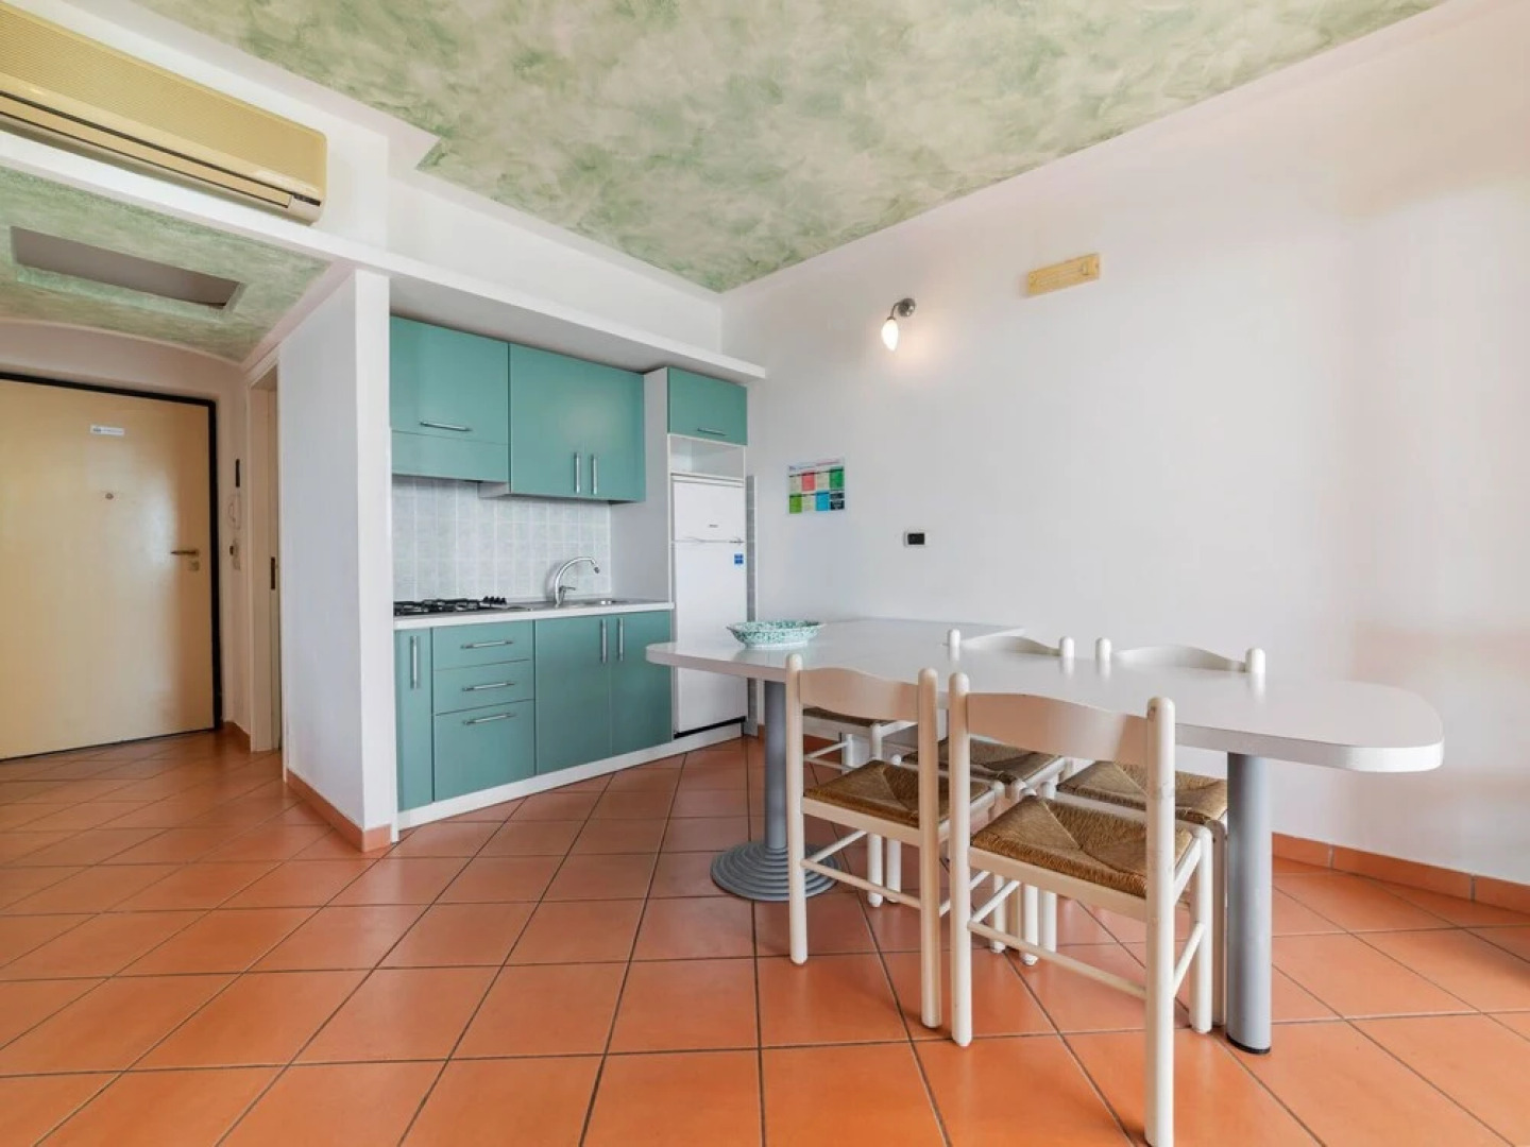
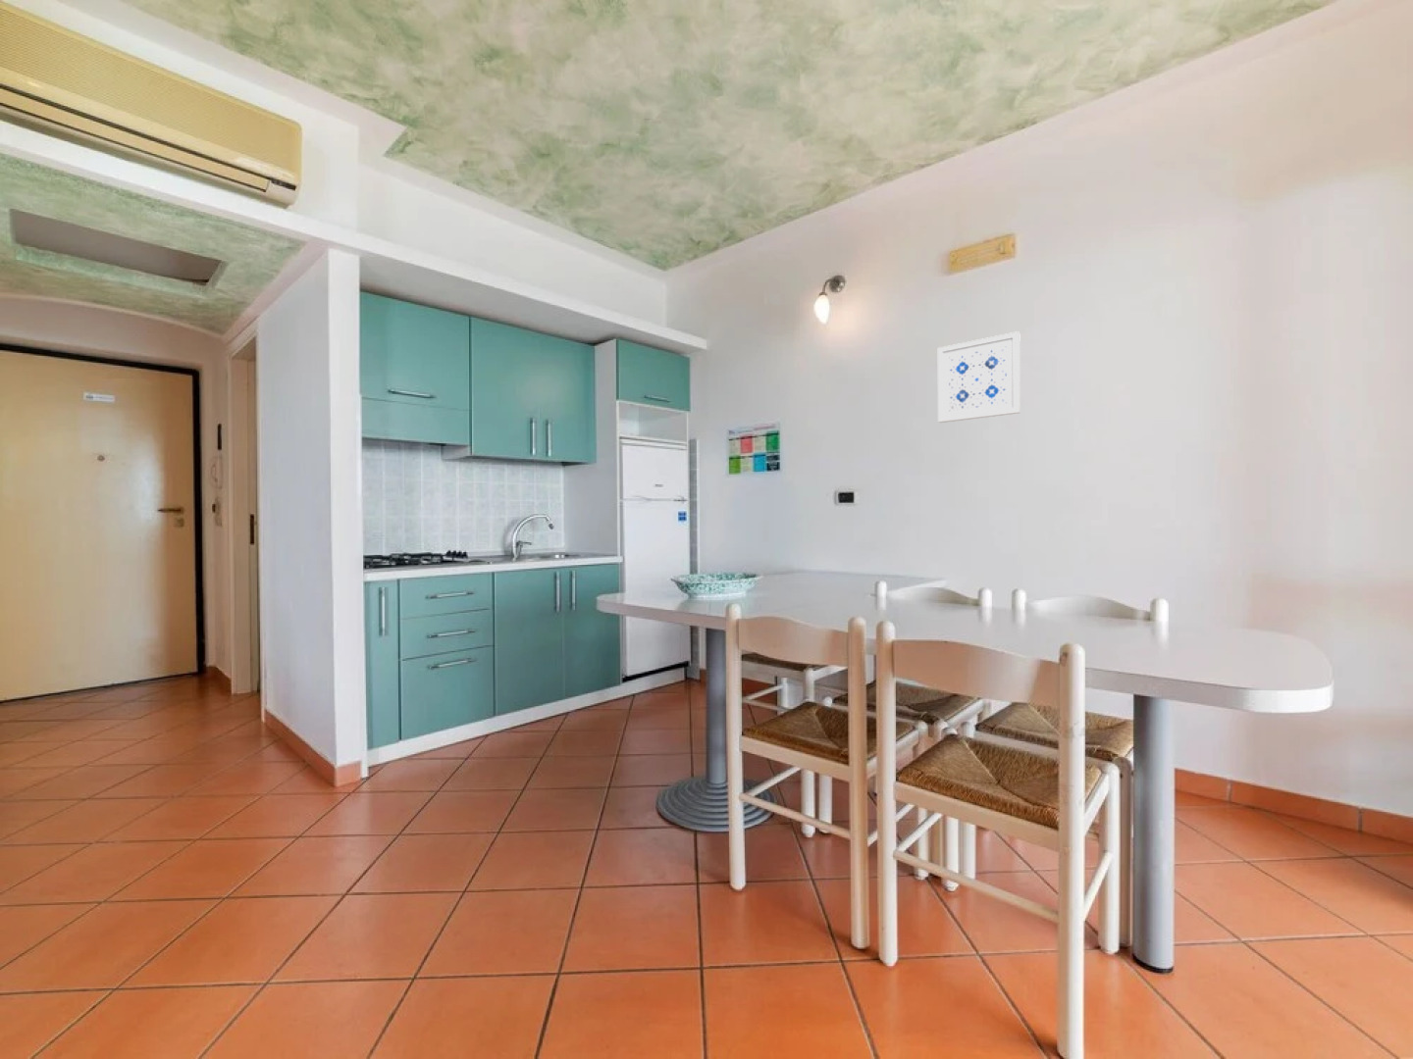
+ wall art [937,330,1021,424]
